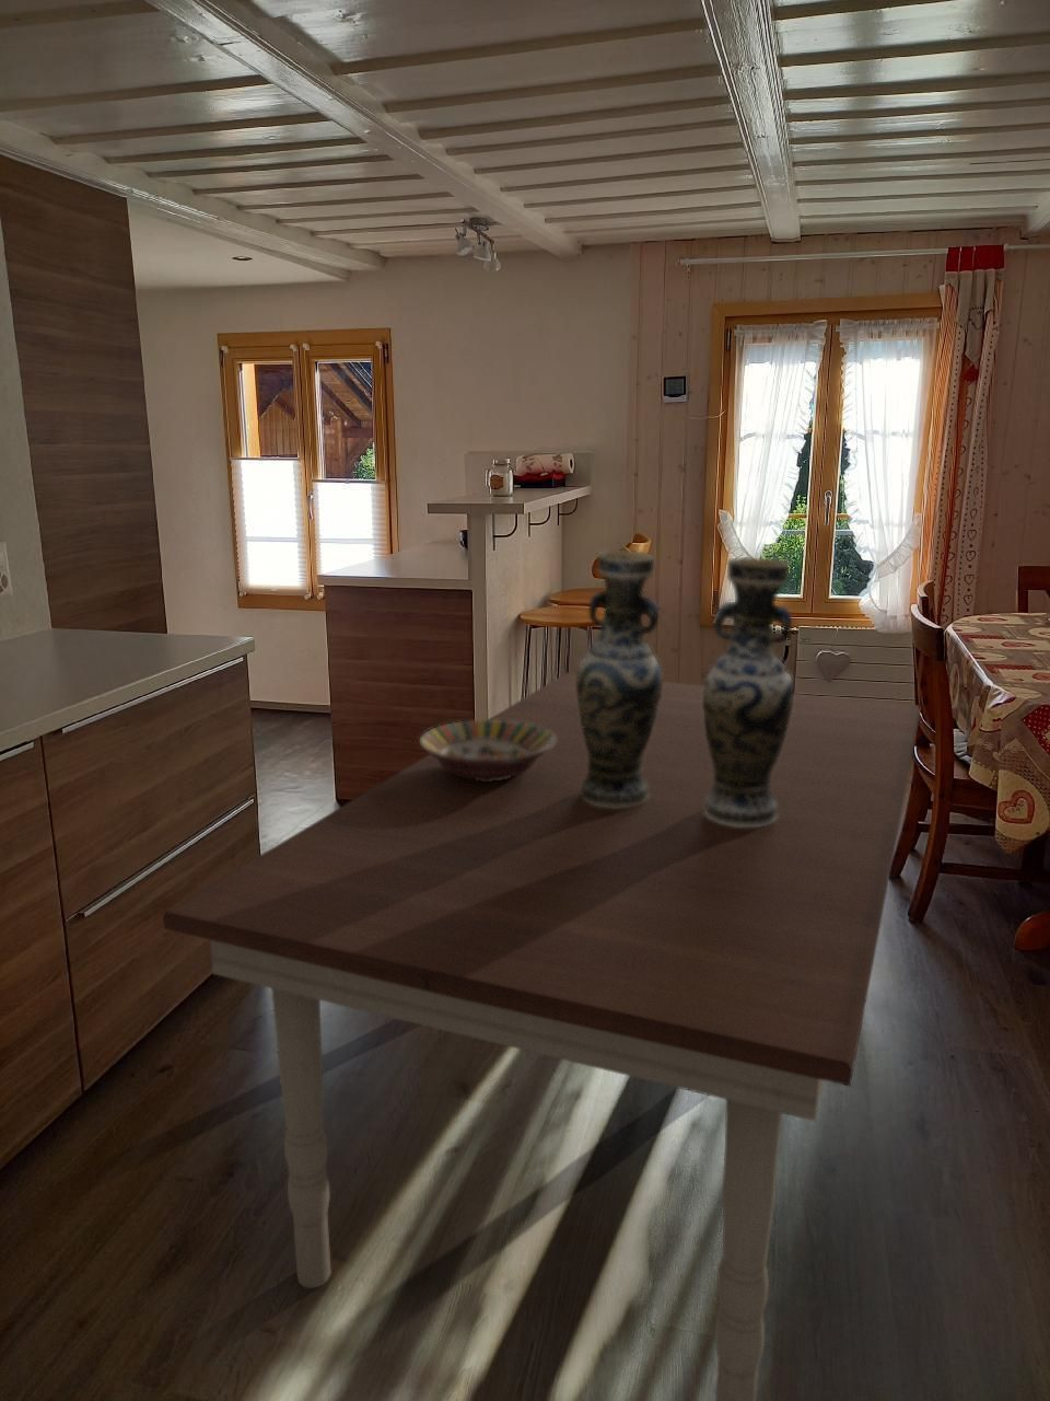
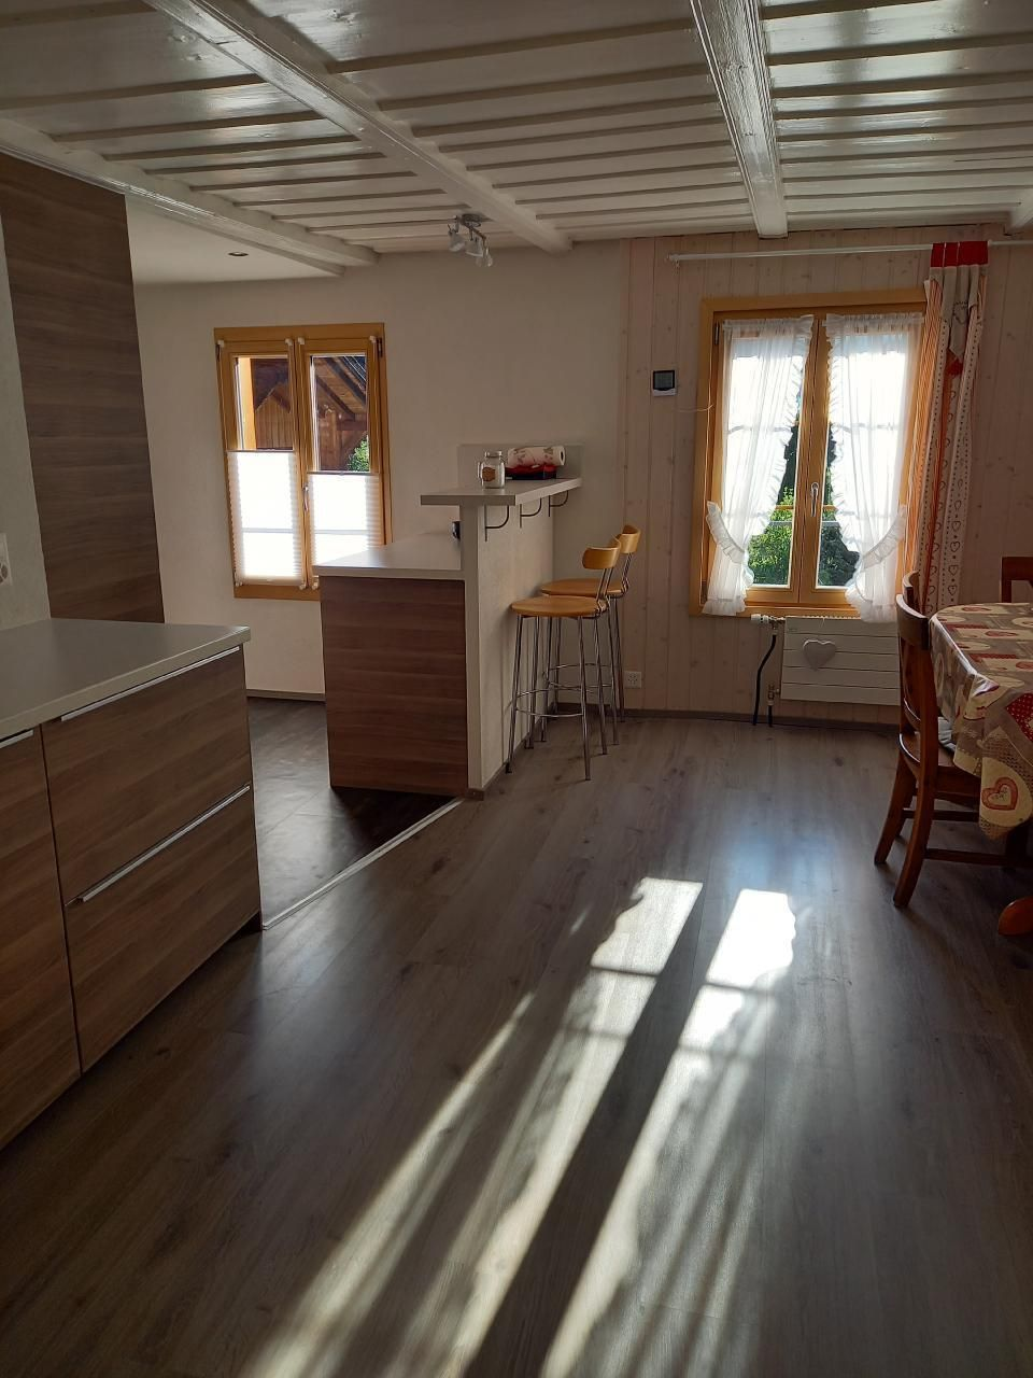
- vase [577,549,795,827]
- dining table [162,672,921,1401]
- serving bowl [418,719,556,781]
